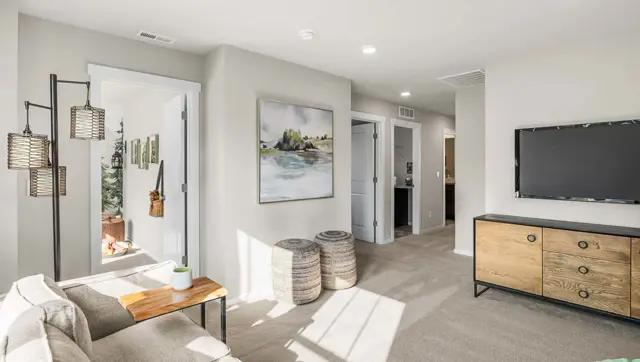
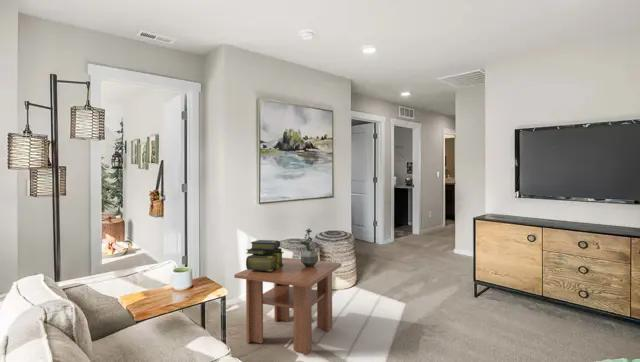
+ coffee table [233,257,343,357]
+ stack of books [245,239,284,271]
+ potted plant [298,227,319,267]
